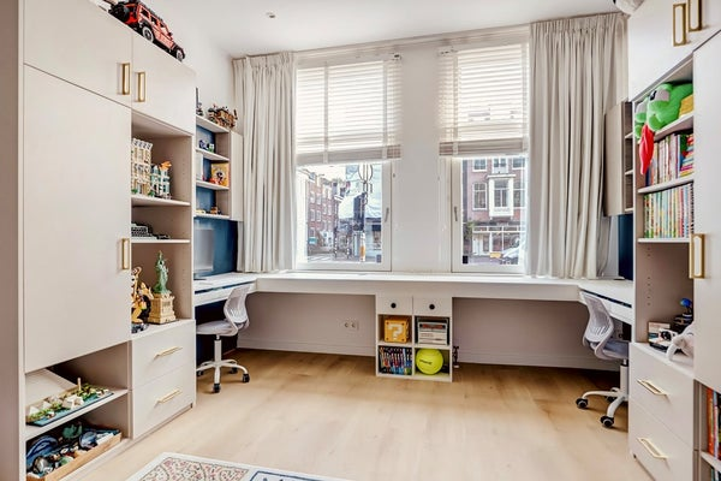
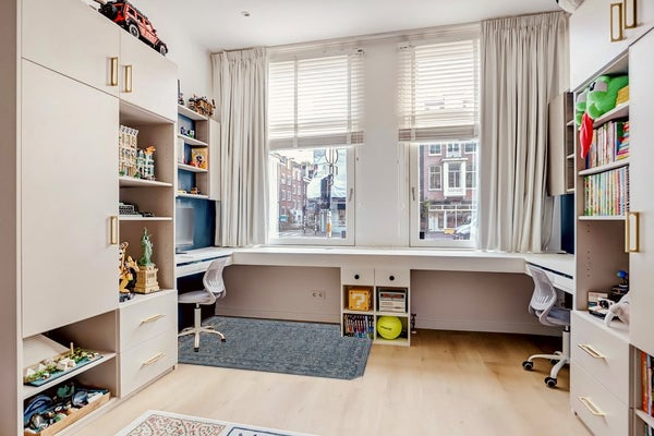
+ rug [177,315,374,382]
